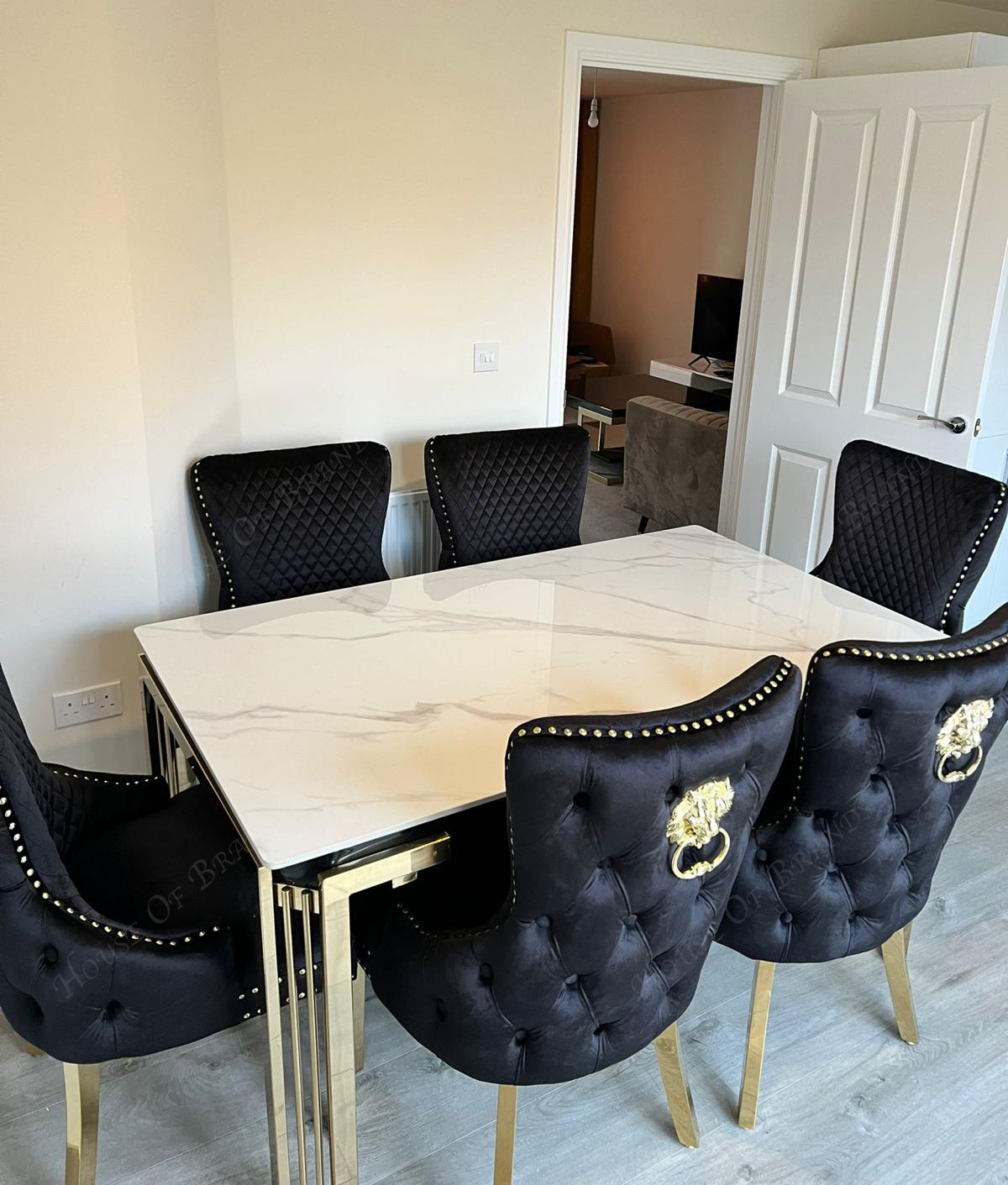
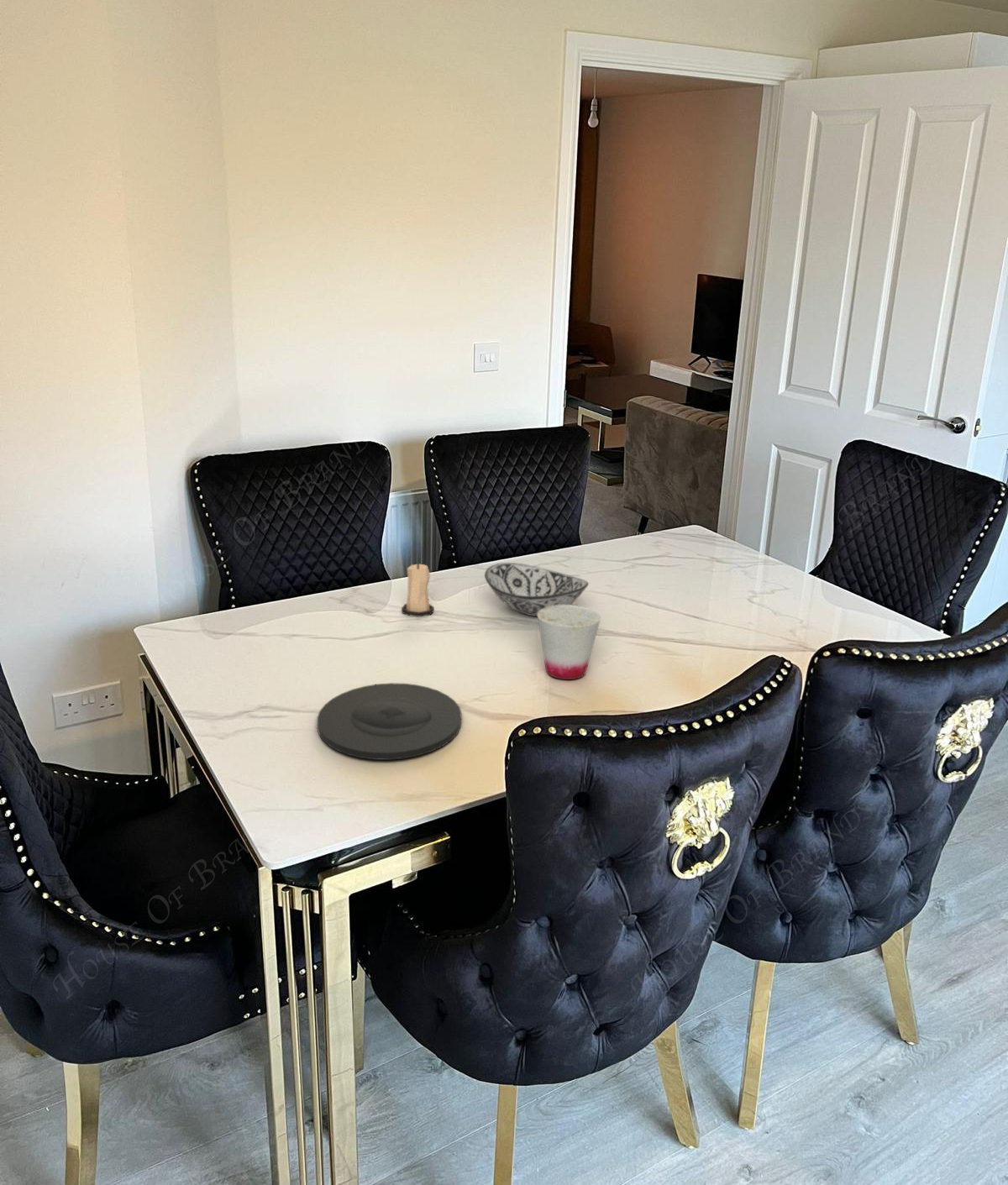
+ decorative bowl [484,562,590,617]
+ candle [401,561,435,618]
+ cup [537,605,601,680]
+ plate [317,682,462,761]
